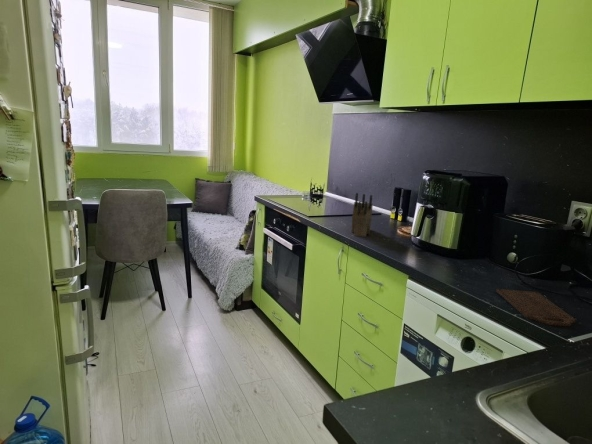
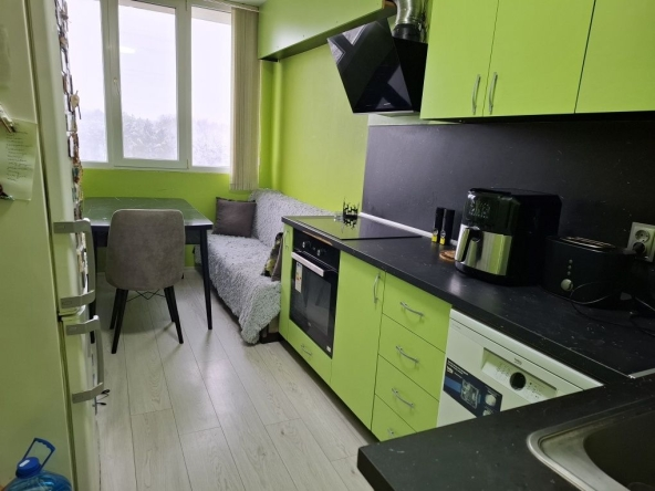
- knife block [351,192,374,238]
- cutting board [495,288,576,328]
